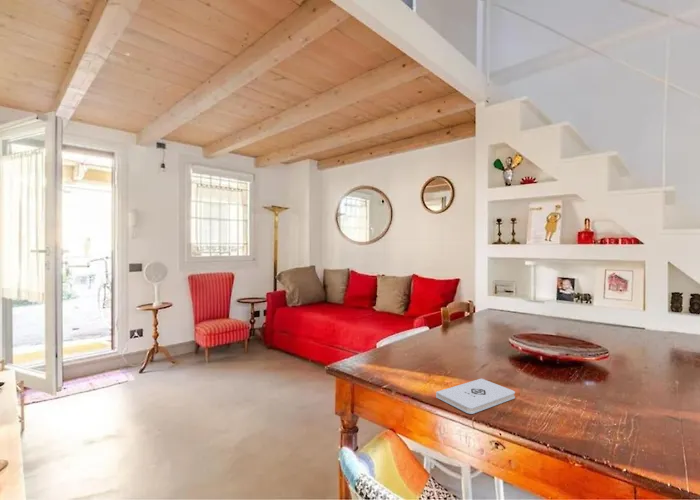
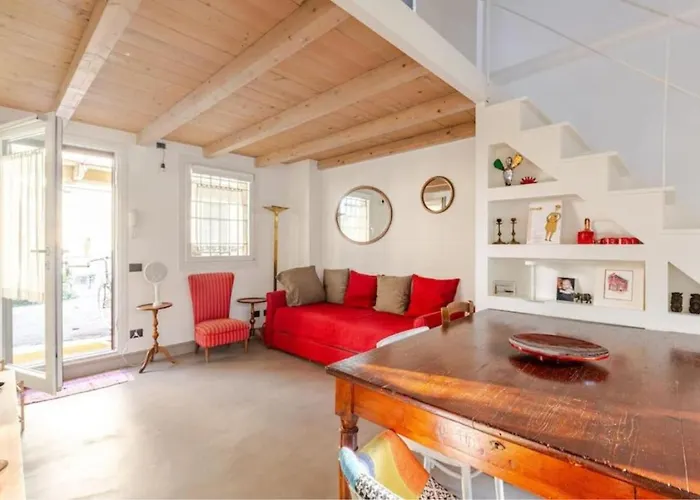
- notepad [435,377,516,415]
